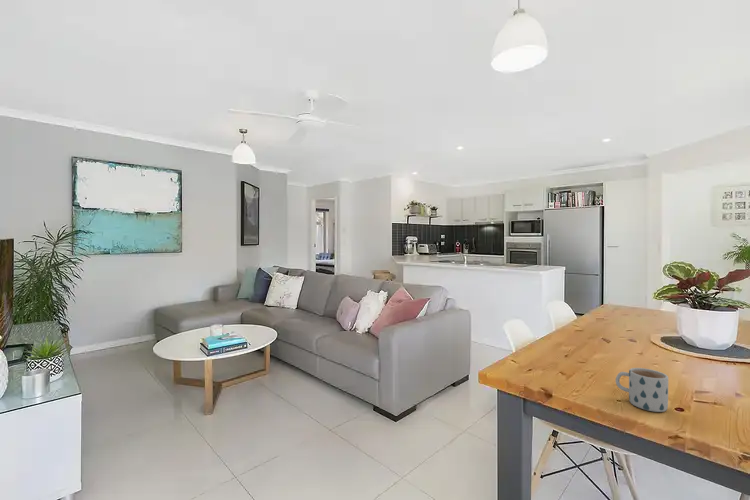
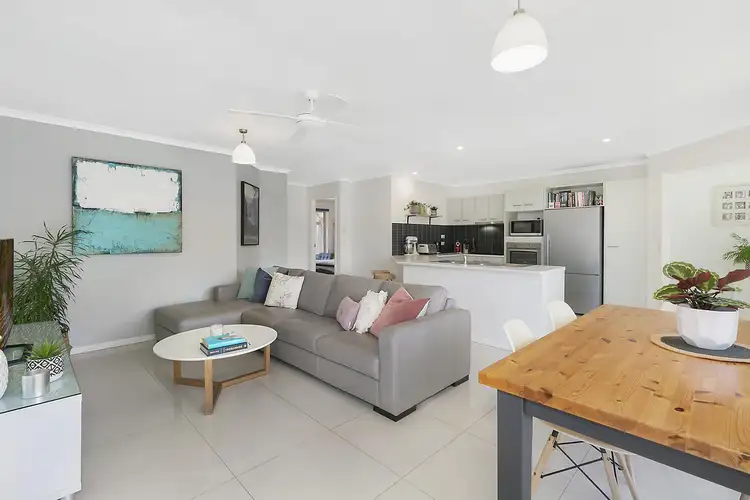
- mug [615,367,669,413]
